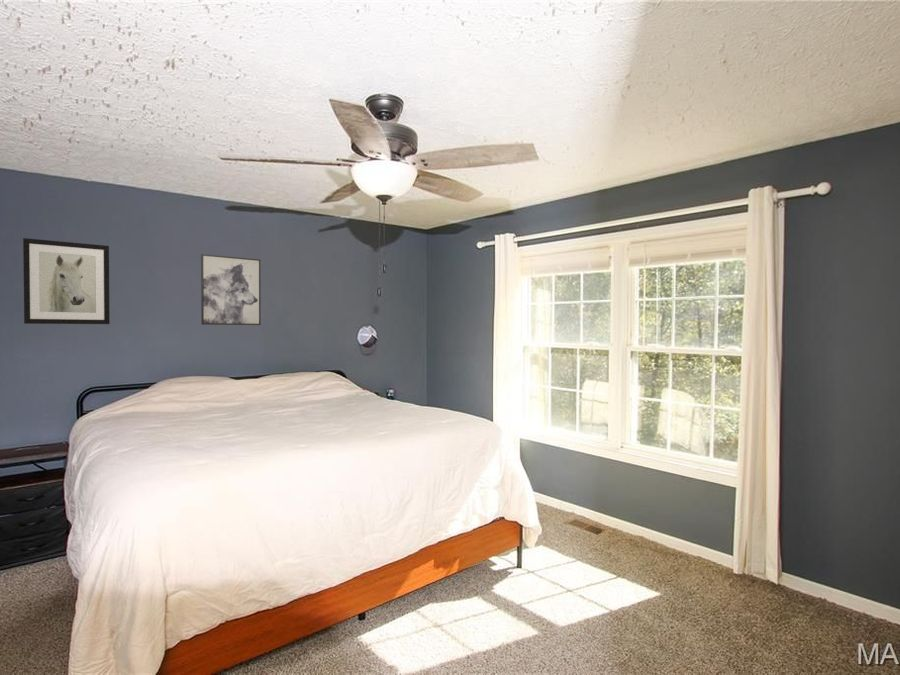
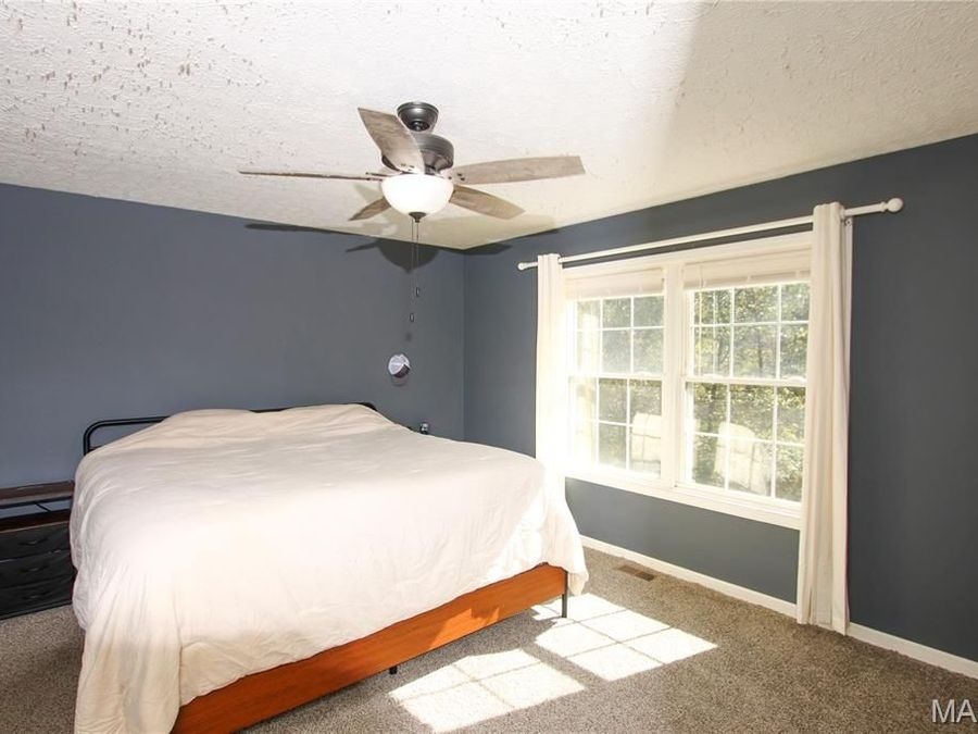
- wall art [200,253,262,326]
- wall art [22,237,111,325]
